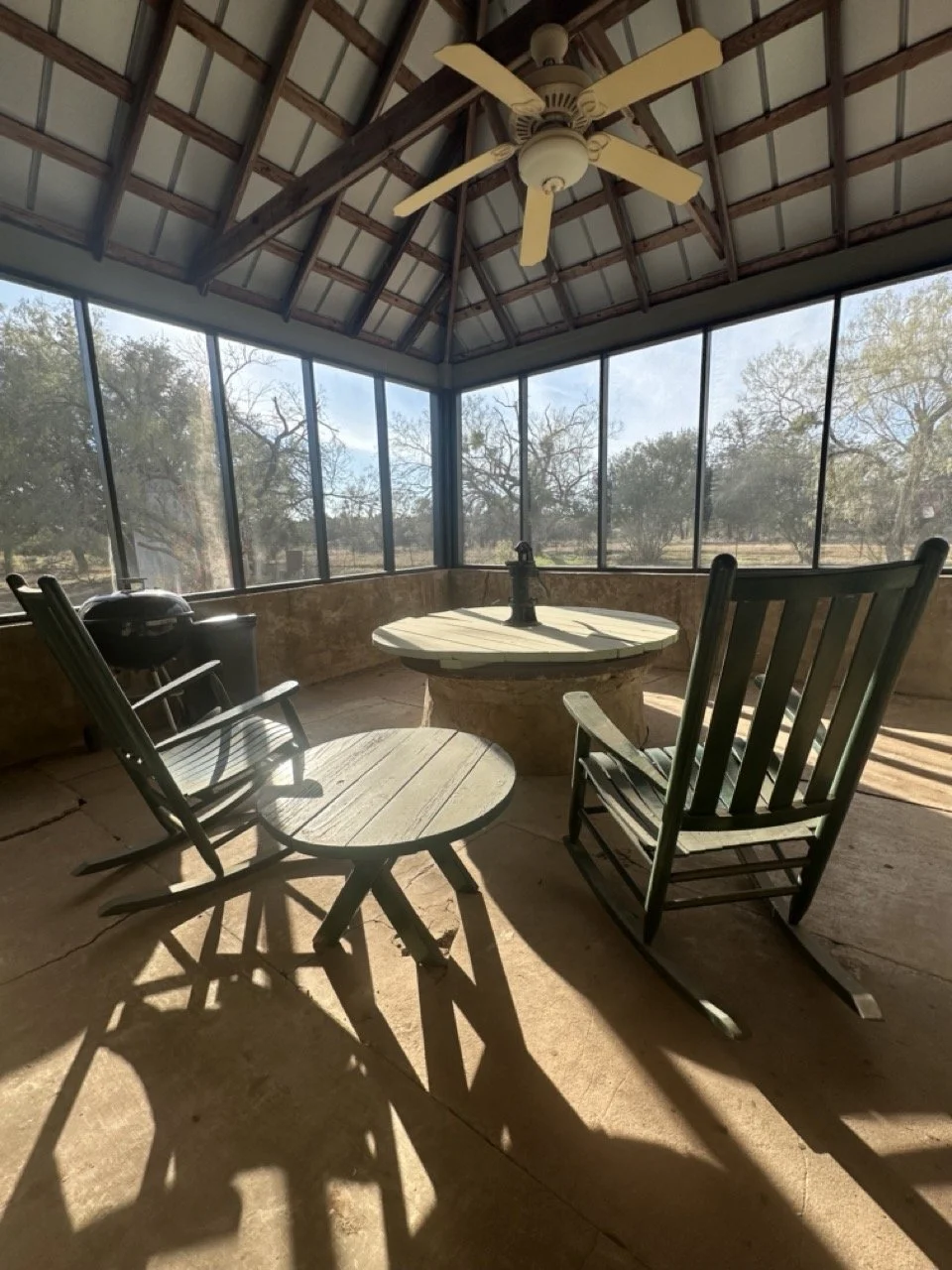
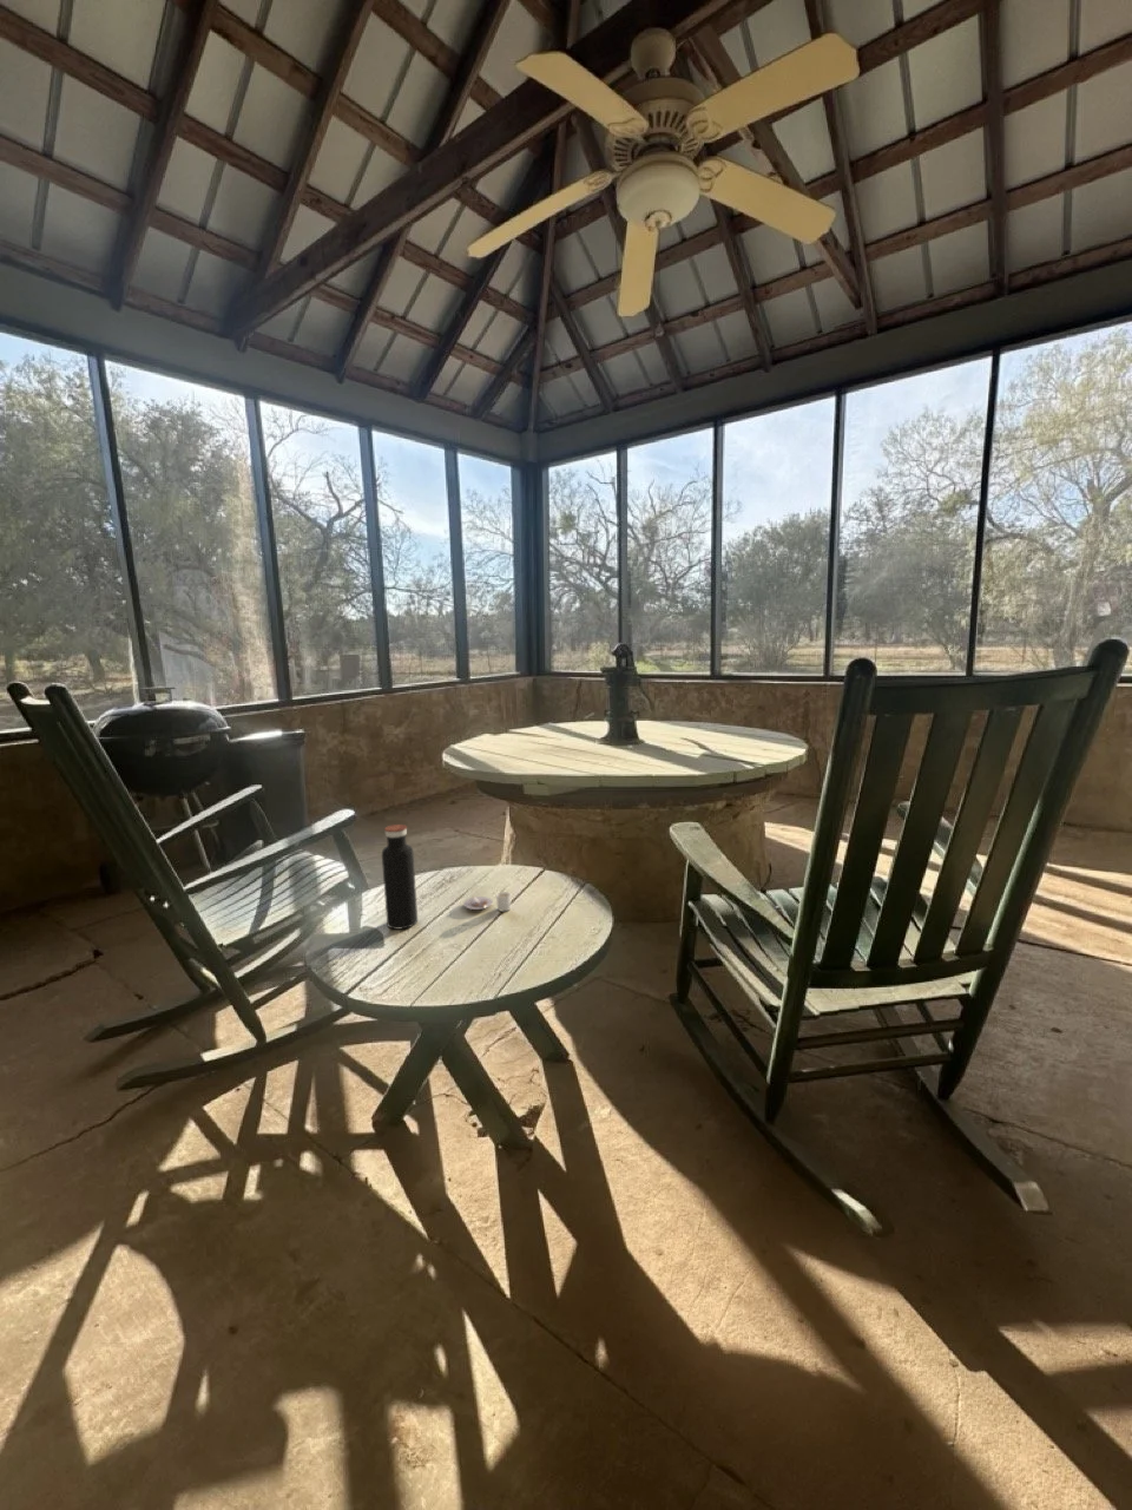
+ cocoa [463,891,511,912]
+ water bottle [381,824,419,931]
